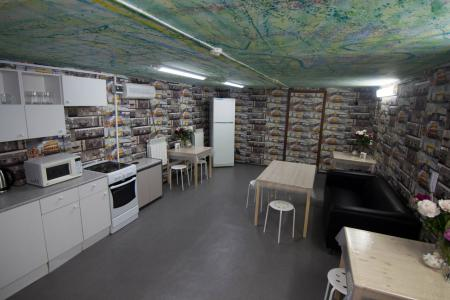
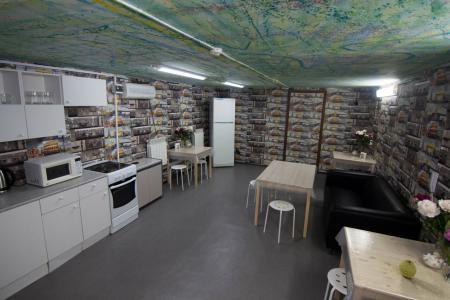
+ fruit [398,258,417,279]
